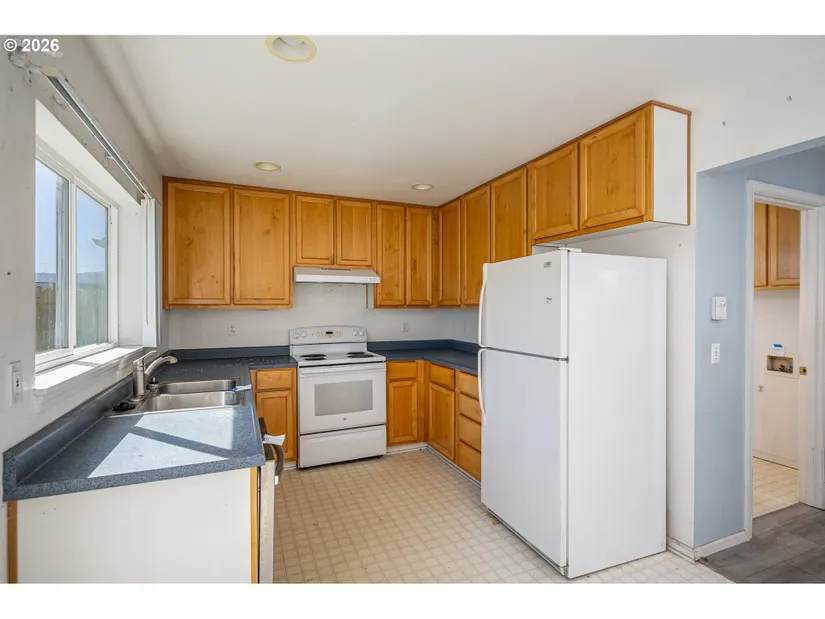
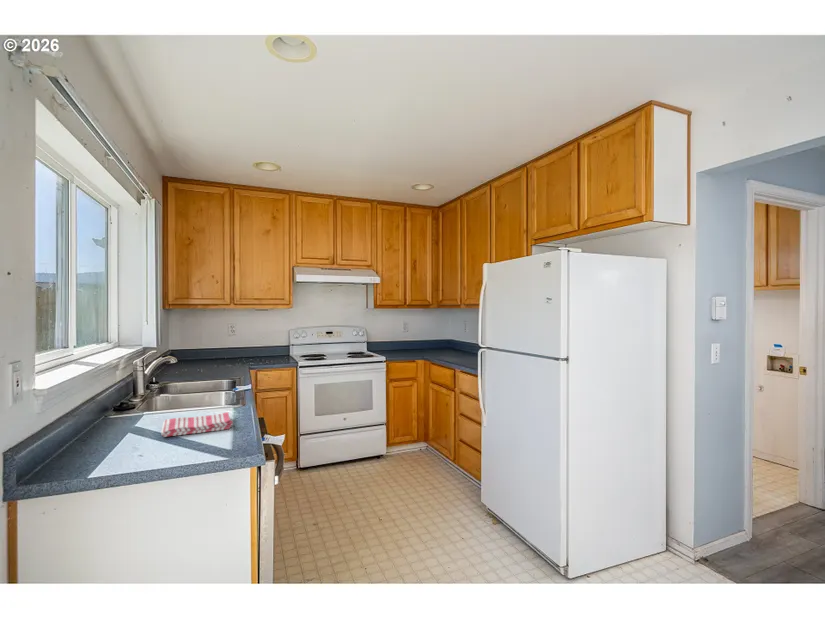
+ dish towel [160,411,234,438]
